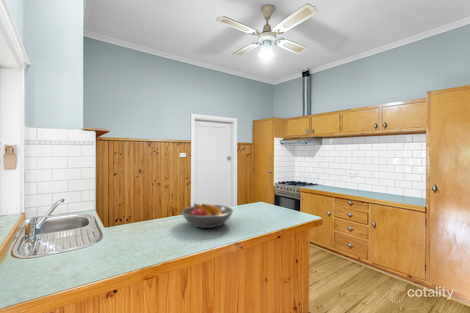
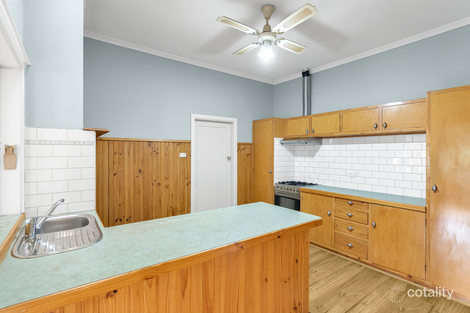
- fruit bowl [180,203,234,229]
